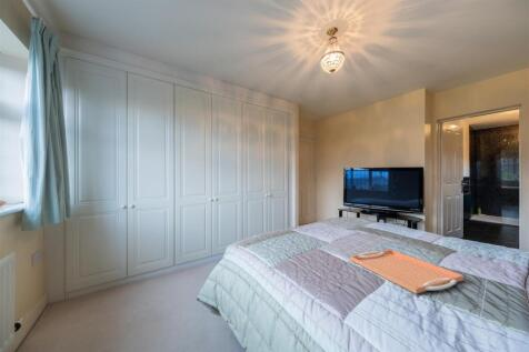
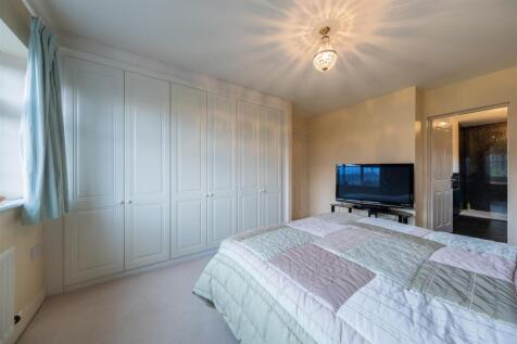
- serving tray [349,249,465,295]
